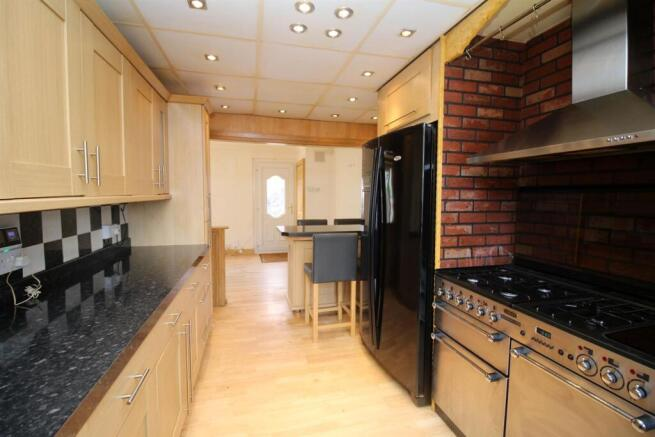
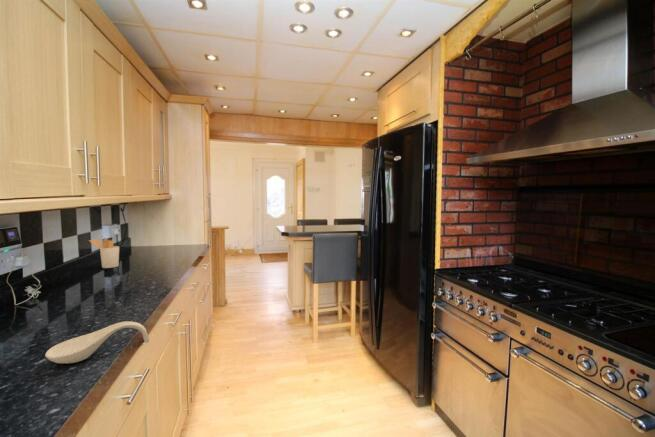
+ spoon rest [44,320,150,364]
+ utensil holder [88,238,120,269]
